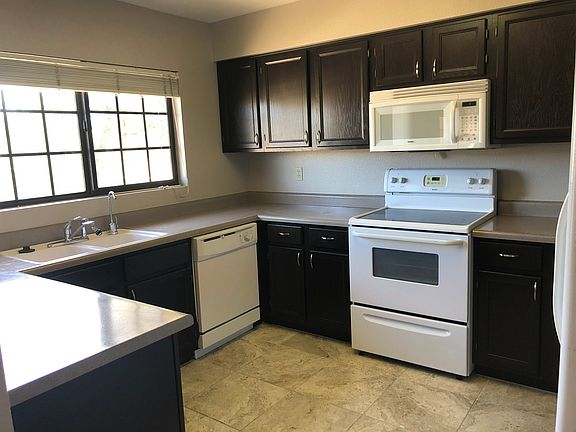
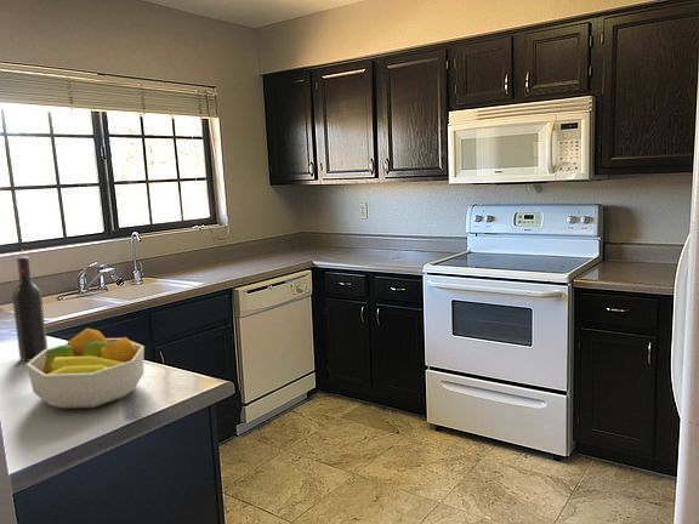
+ wine bottle [11,256,49,363]
+ fruit bowl [25,328,146,410]
